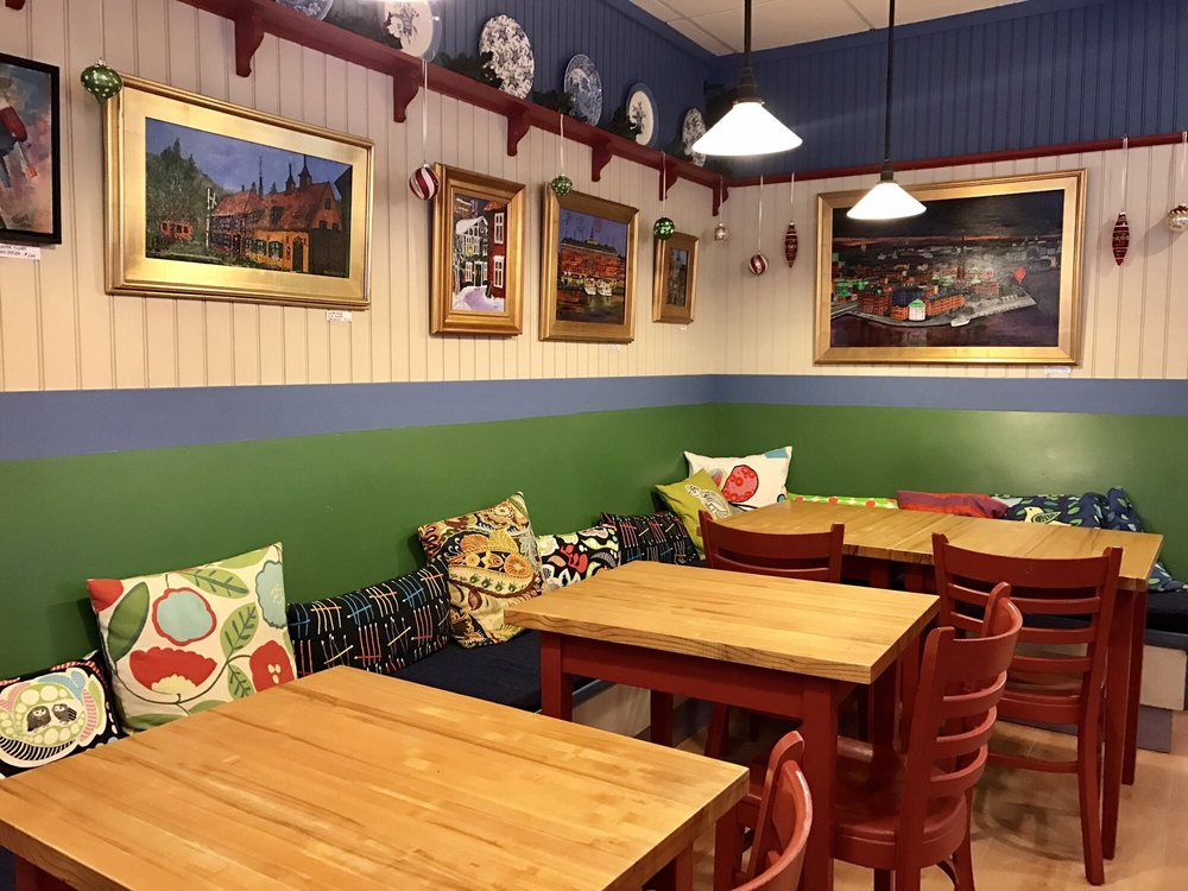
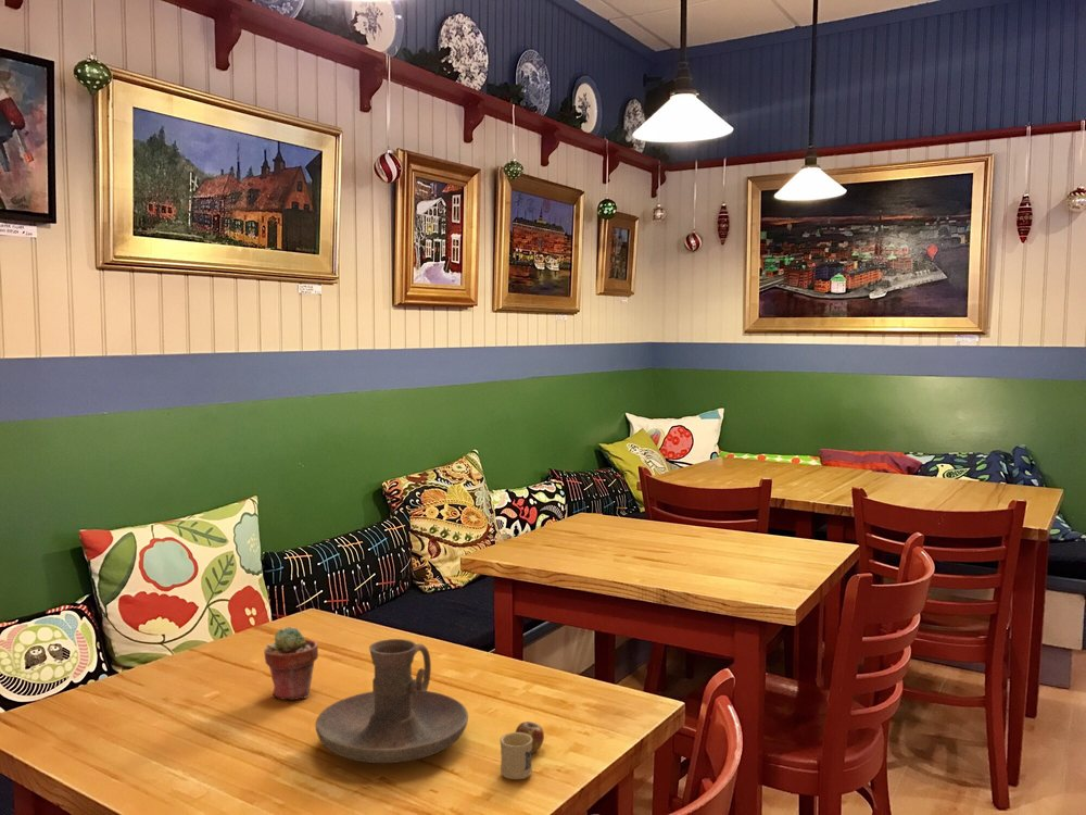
+ candle holder [315,638,469,764]
+ potted succulent [263,626,319,701]
+ mug [498,720,545,780]
